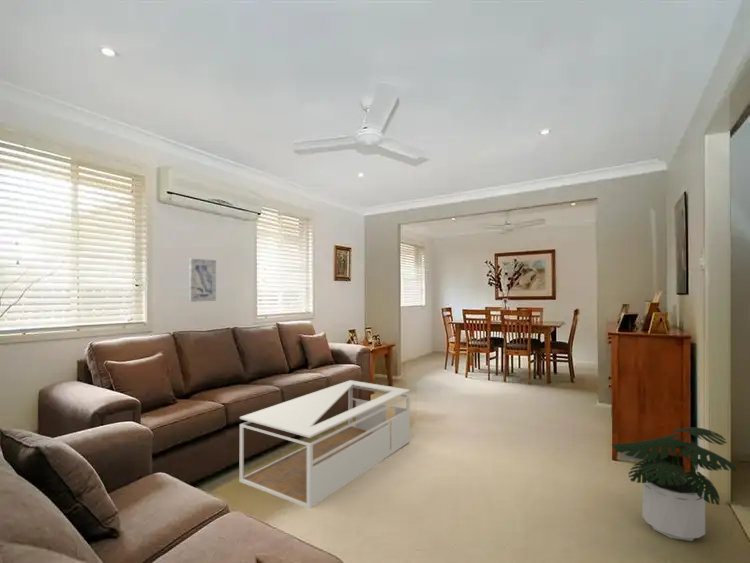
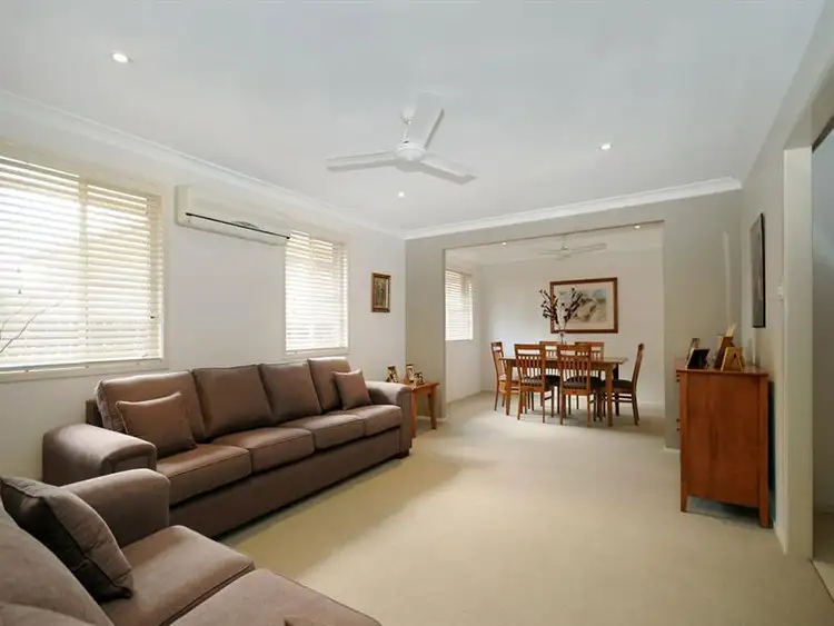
- wall art [188,258,217,303]
- coffee table [239,379,411,509]
- potted plant [611,426,738,542]
